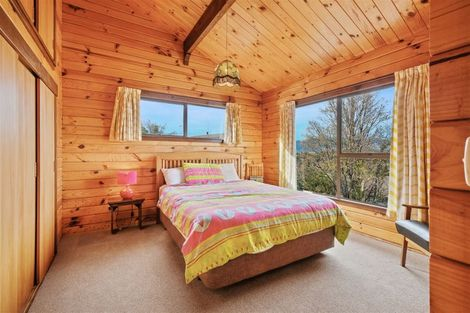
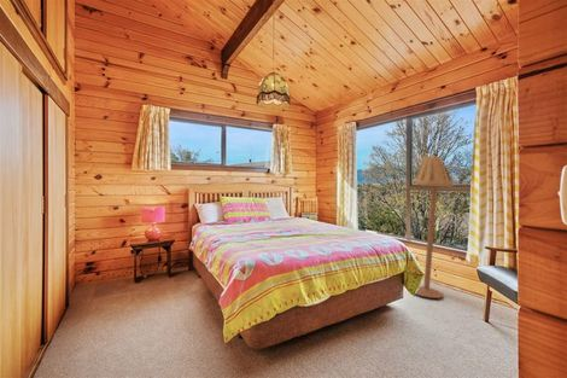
+ floor lamp [414,153,455,300]
